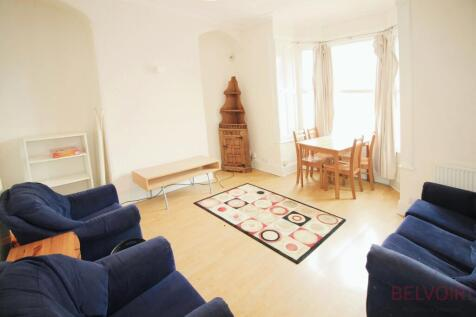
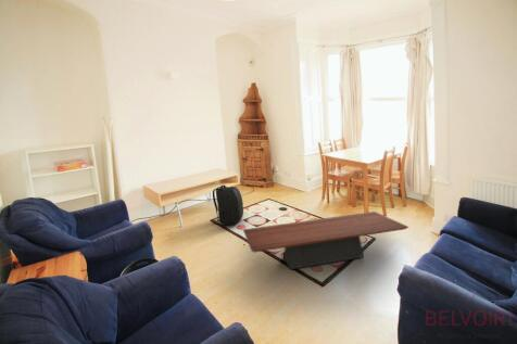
+ backpack [212,184,244,226]
+ coffee table [242,211,409,270]
